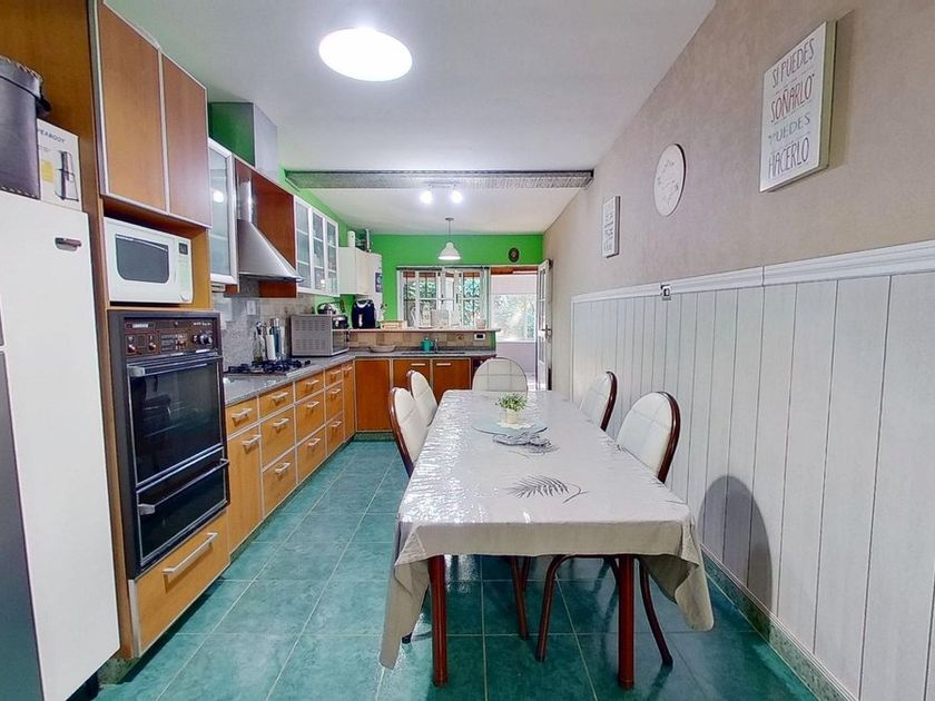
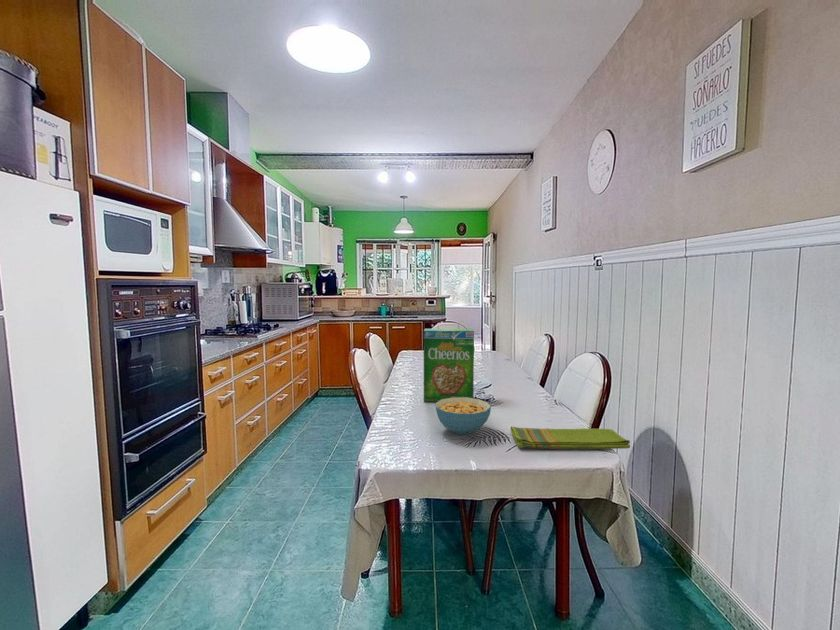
+ cereal bowl [434,397,492,435]
+ dish towel [510,425,631,450]
+ cereal box [423,328,475,403]
